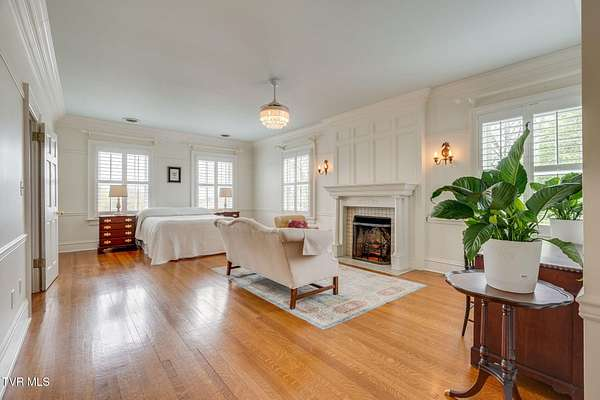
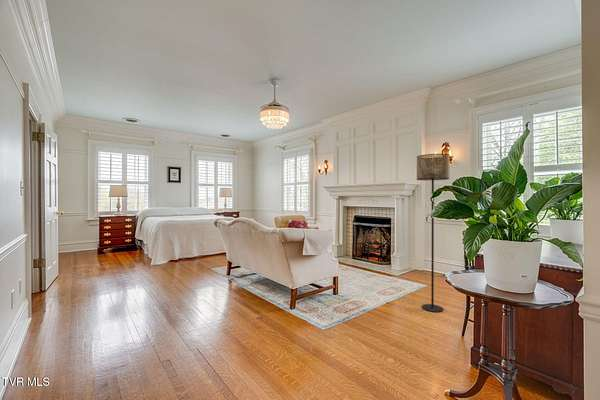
+ floor lamp [416,153,451,313]
